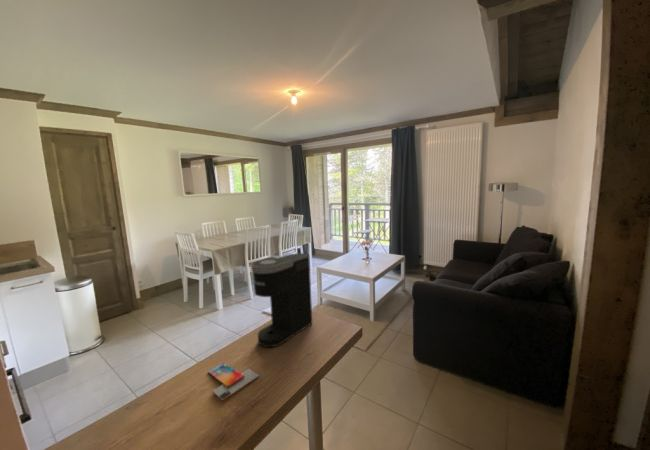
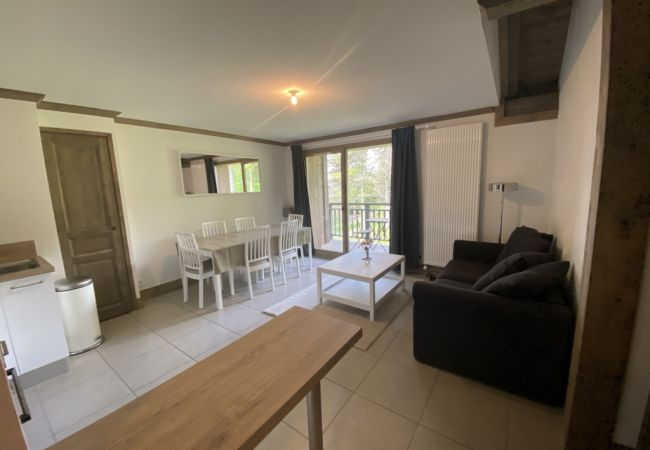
- smartphone [207,362,260,402]
- coffee maker [250,252,313,348]
